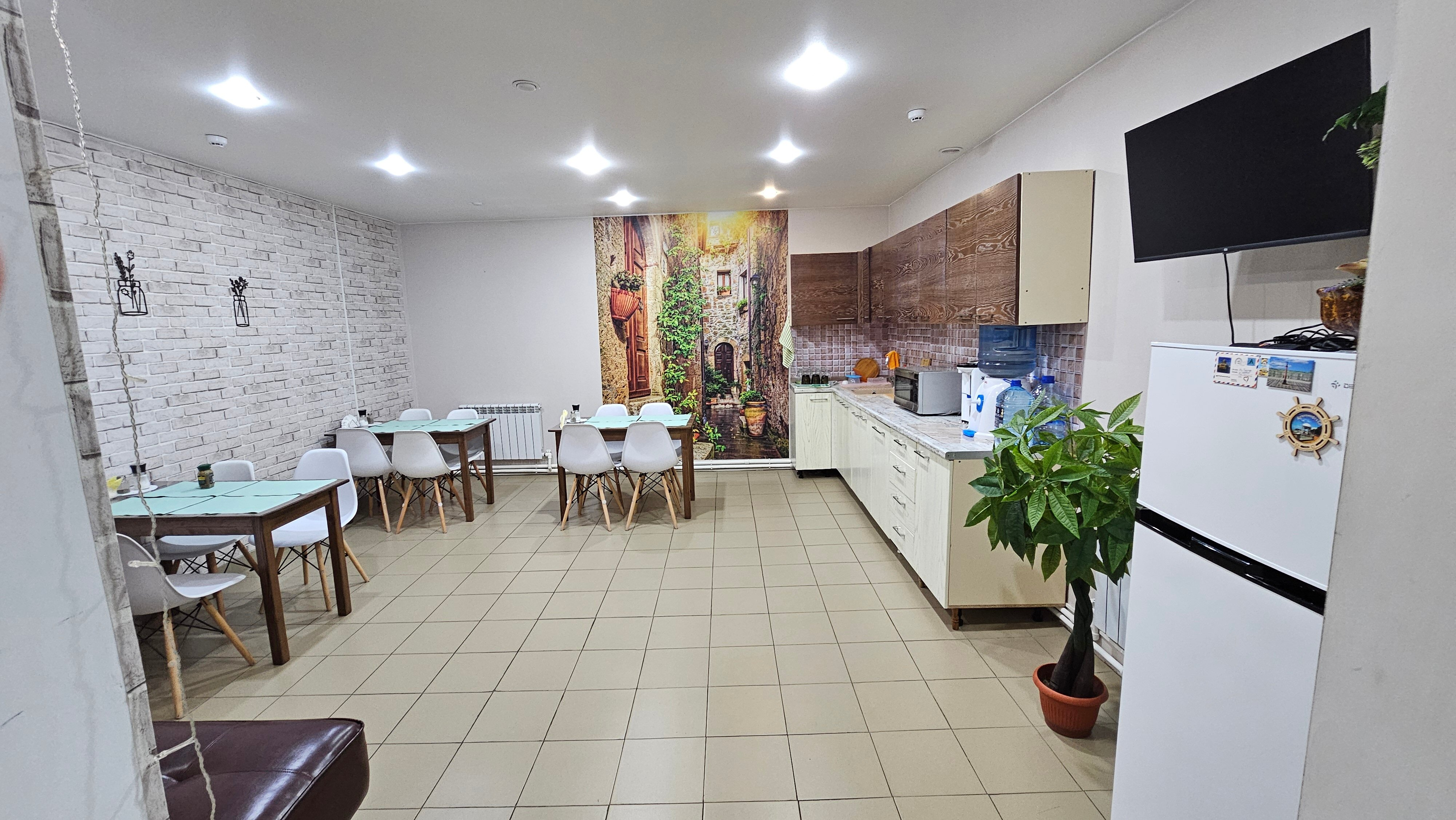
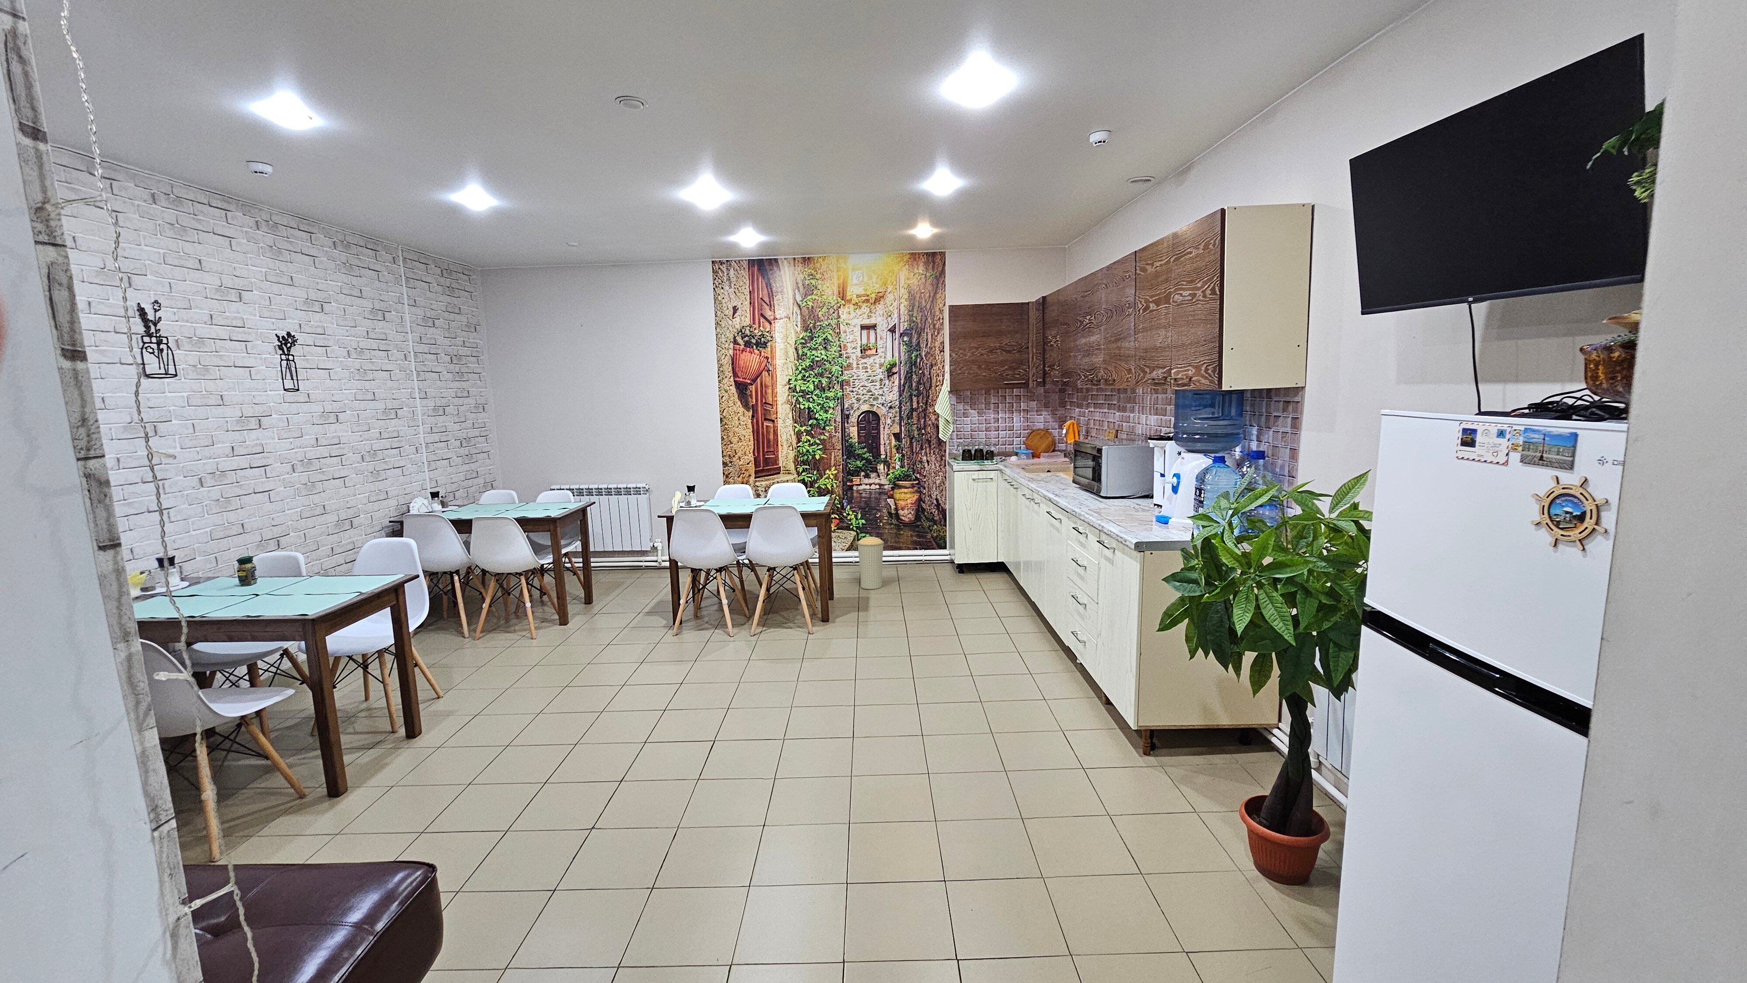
+ trash can [857,537,884,590]
